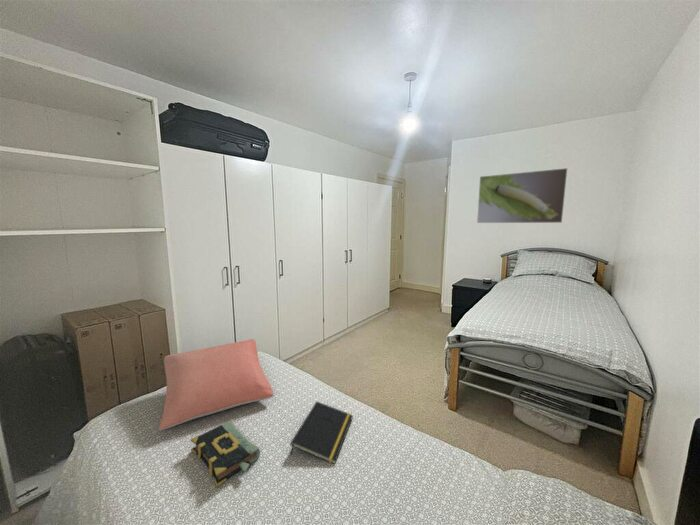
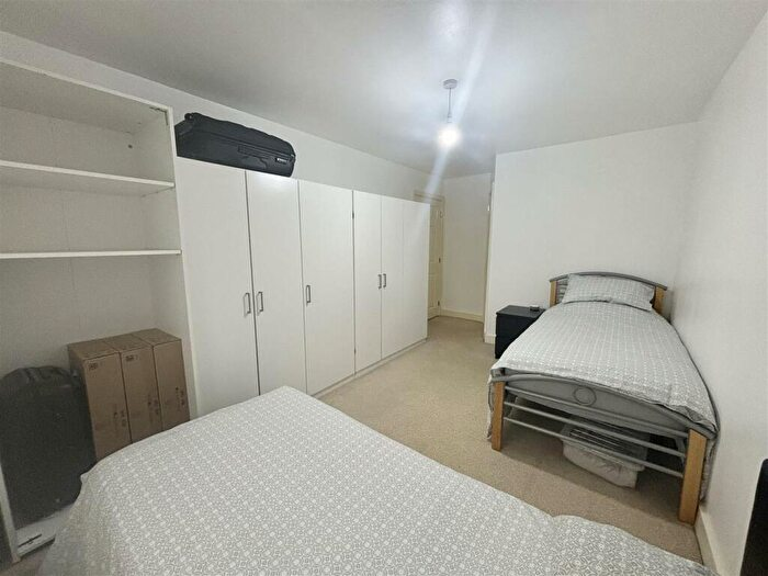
- notepad [289,400,354,465]
- book [190,420,261,488]
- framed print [476,167,568,224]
- pillow [158,338,274,431]
